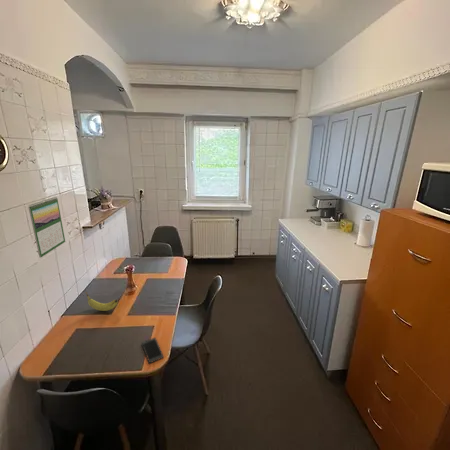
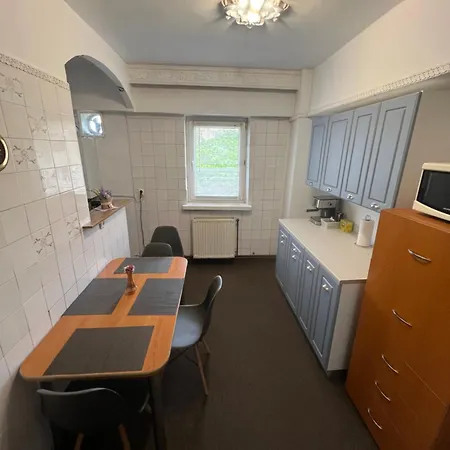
- smartphone [141,337,165,365]
- calendar [27,196,66,259]
- fruit [84,291,119,312]
